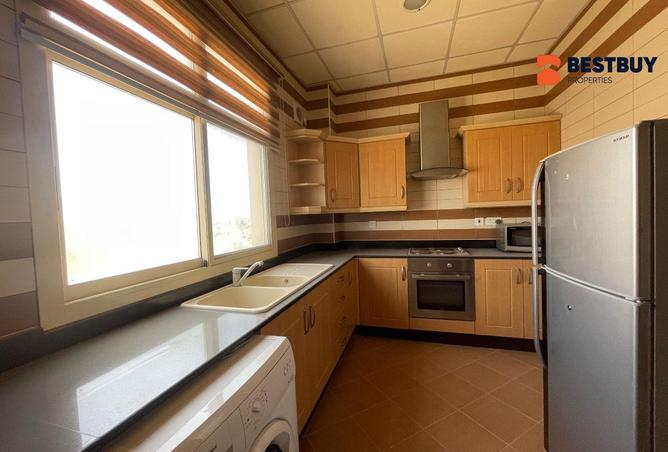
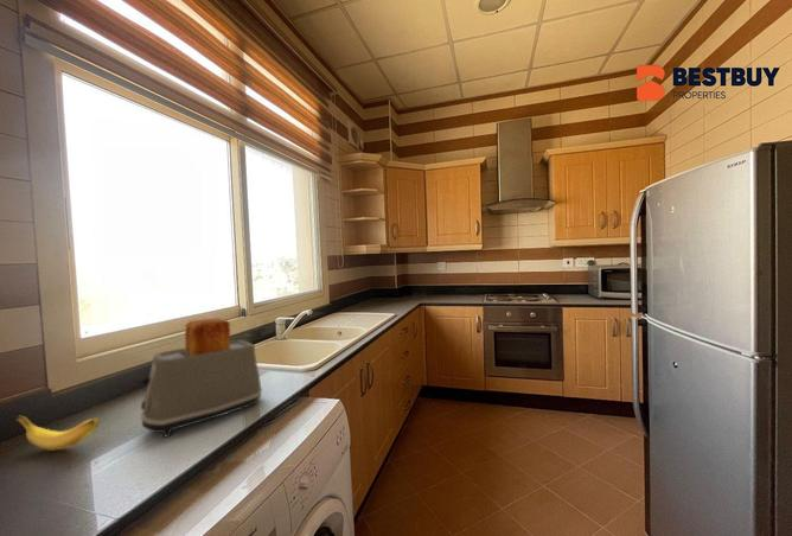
+ toaster [139,317,263,439]
+ banana [14,415,101,451]
